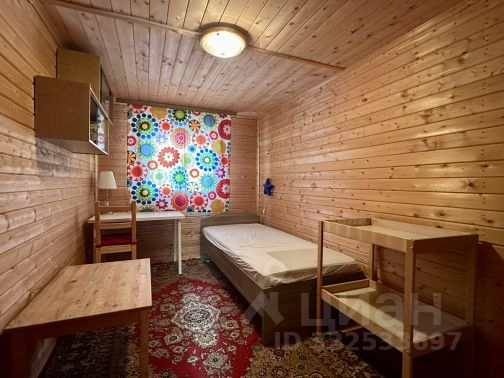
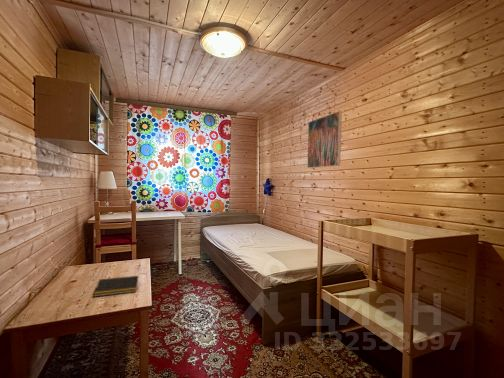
+ notepad [93,275,139,298]
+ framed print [306,110,343,169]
